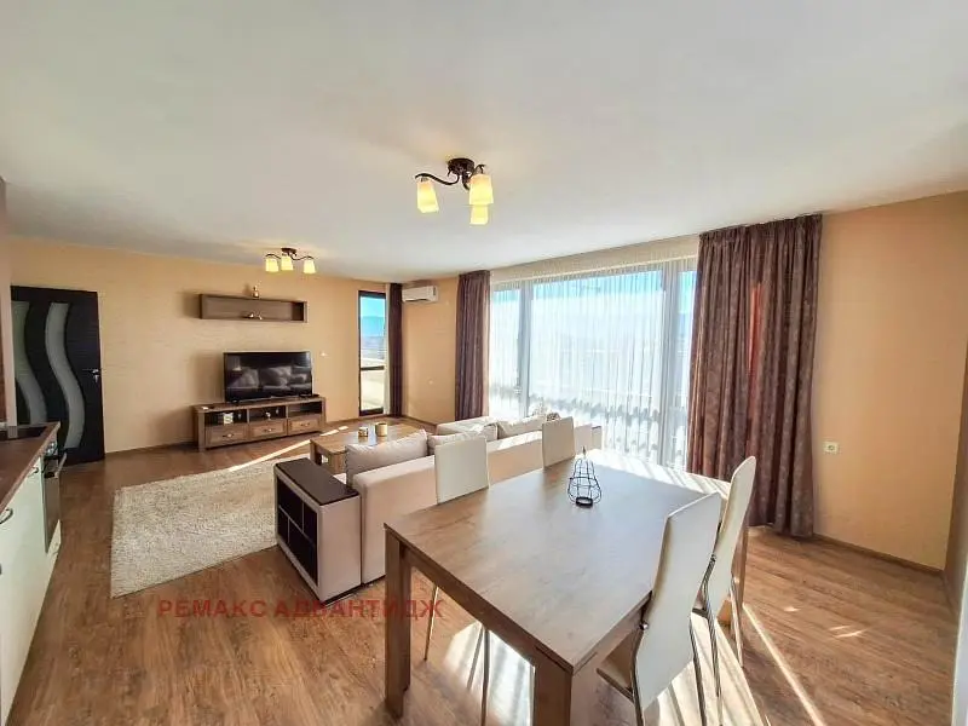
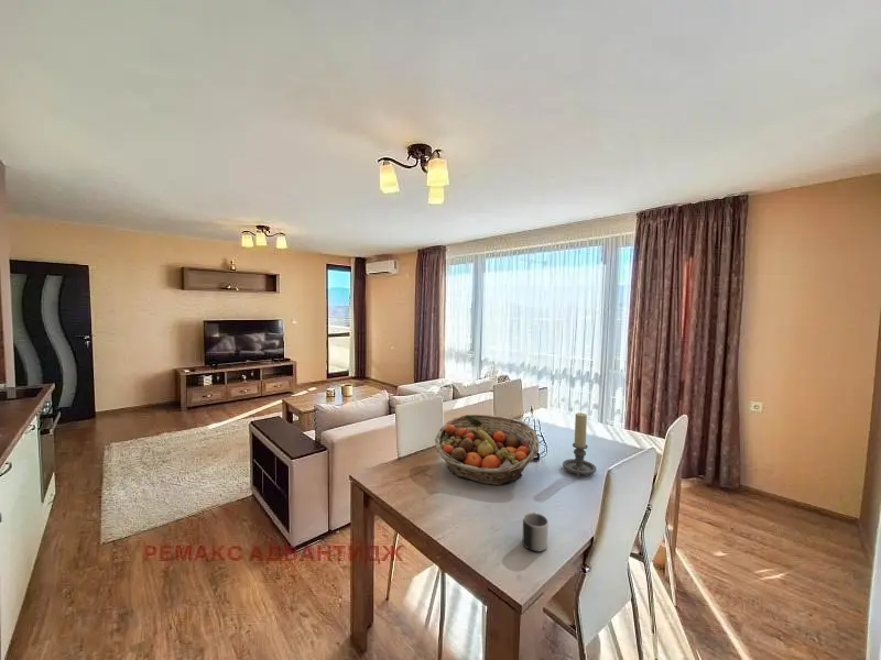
+ candle holder [562,411,598,480]
+ mug [521,510,550,553]
+ fruit basket [434,414,541,486]
